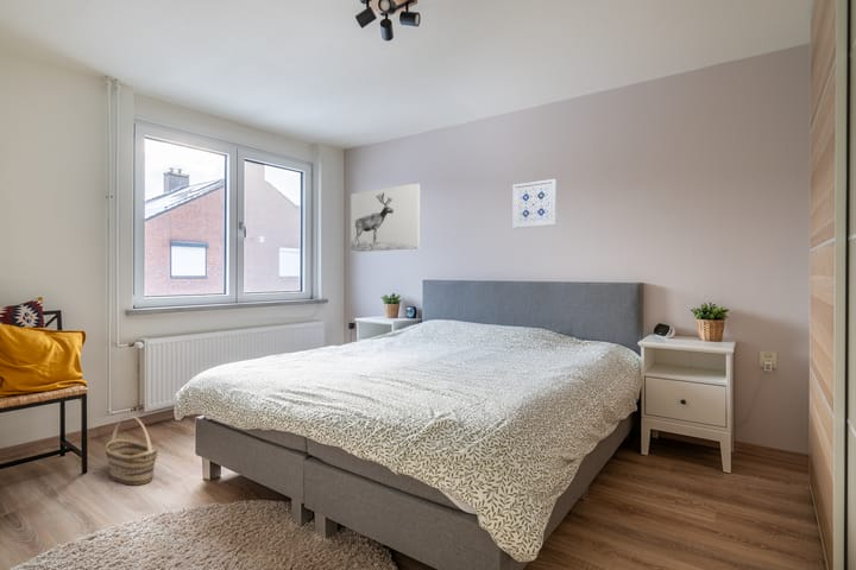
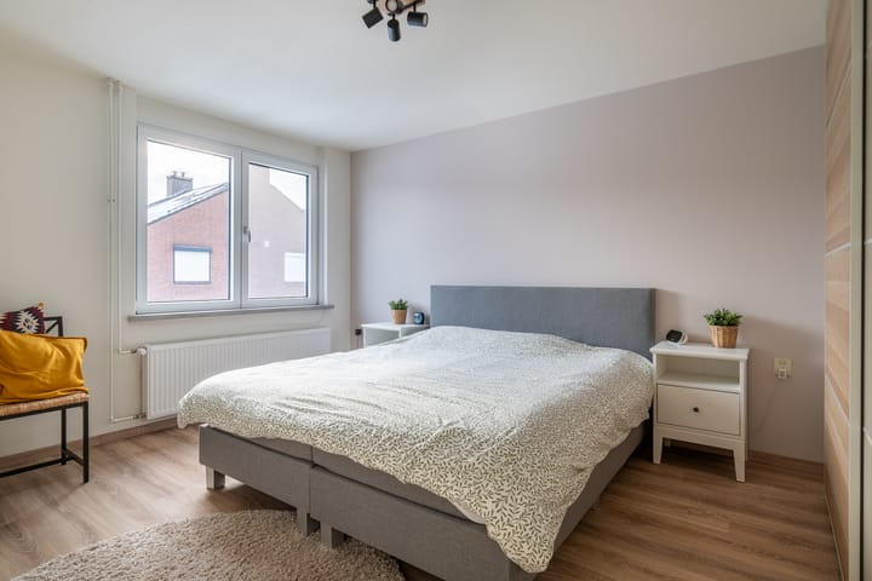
- basket [105,414,158,487]
- wall art [350,182,421,253]
- wall art [511,178,558,229]
